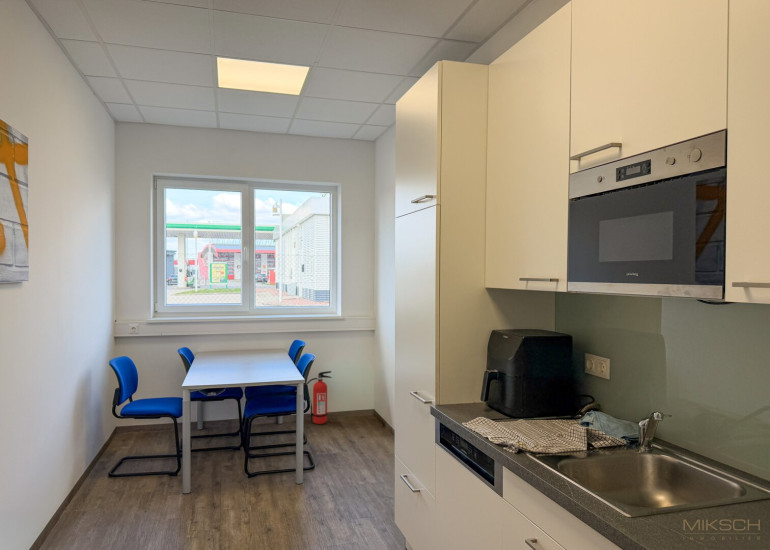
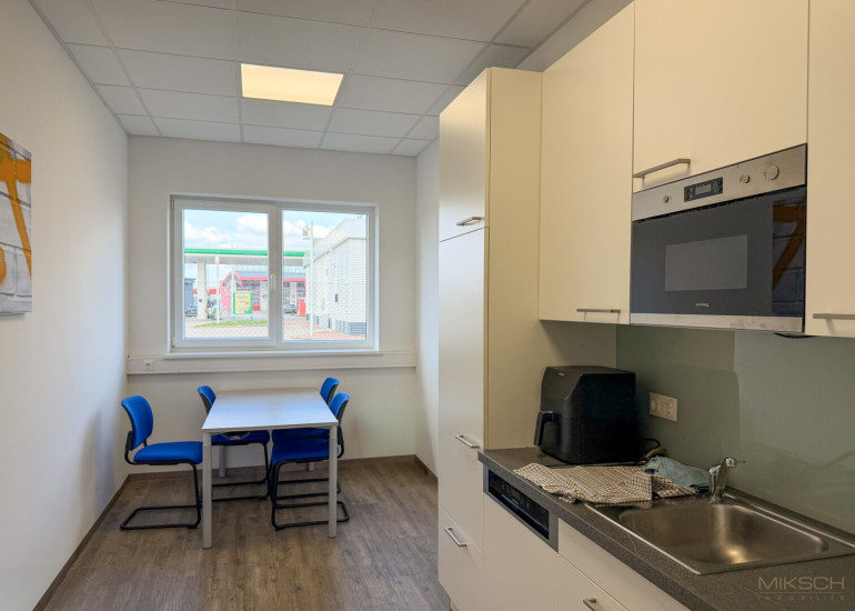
- fire extinguisher [306,370,333,425]
